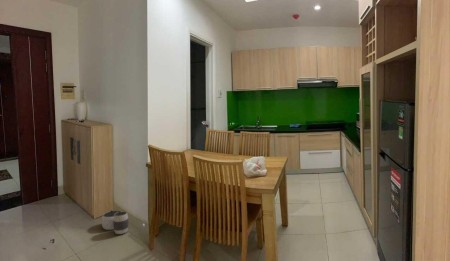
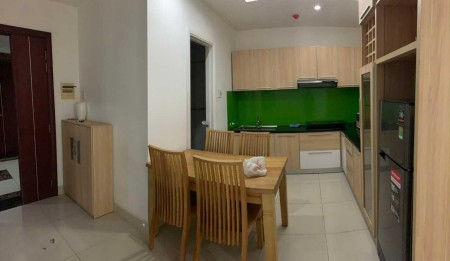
- waste basket [101,209,129,235]
